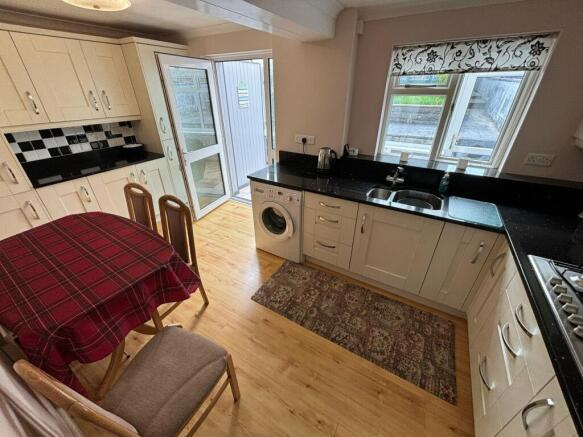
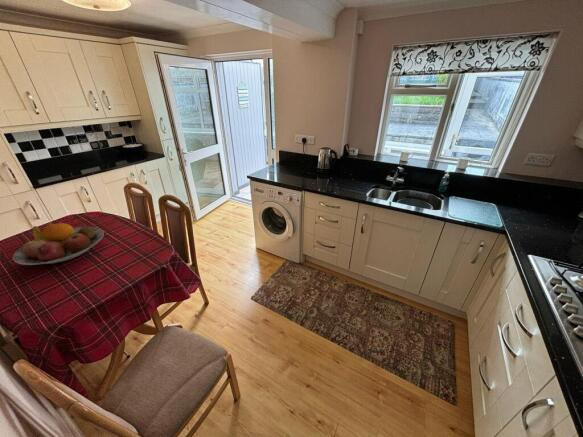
+ fruit bowl [12,222,105,266]
